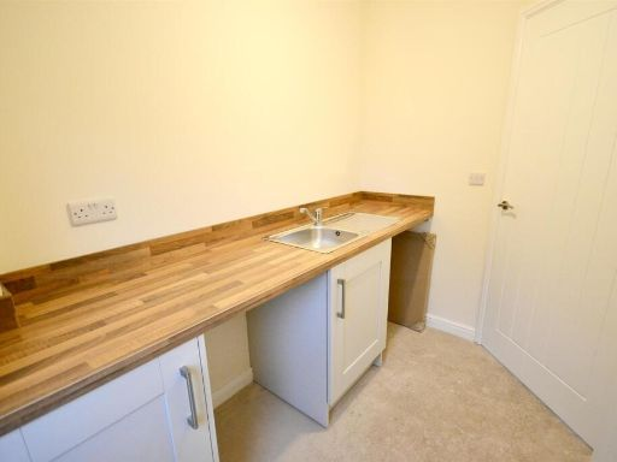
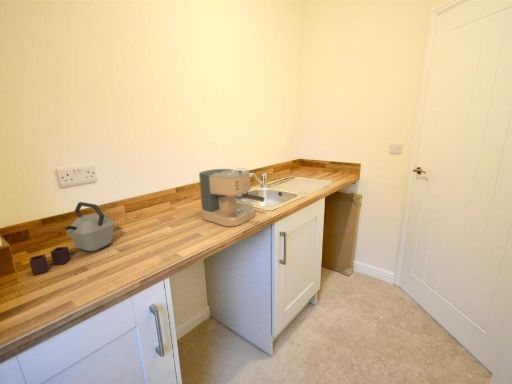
+ coffee maker [198,167,266,227]
+ kettle [28,201,116,276]
